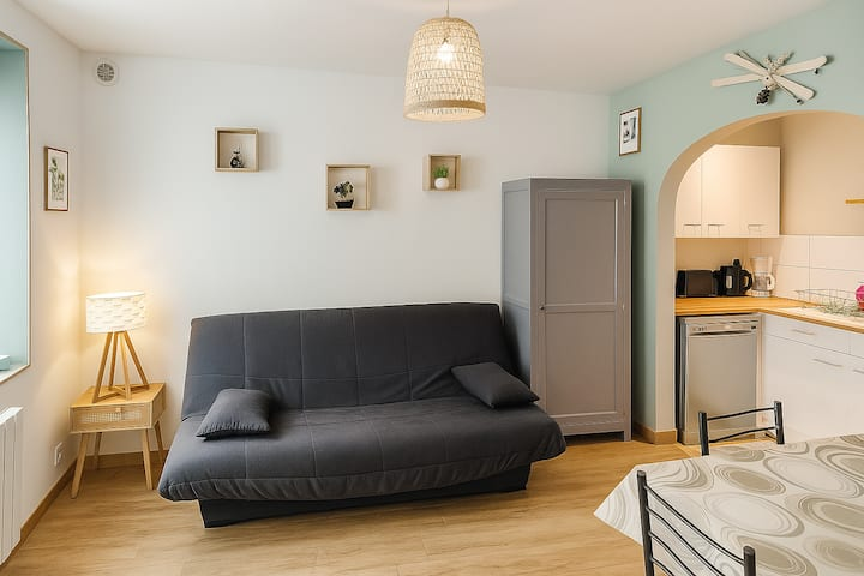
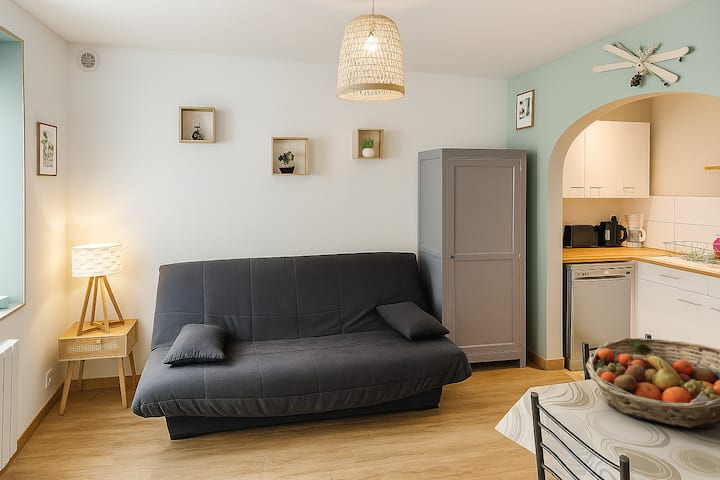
+ fruit basket [585,337,720,429]
